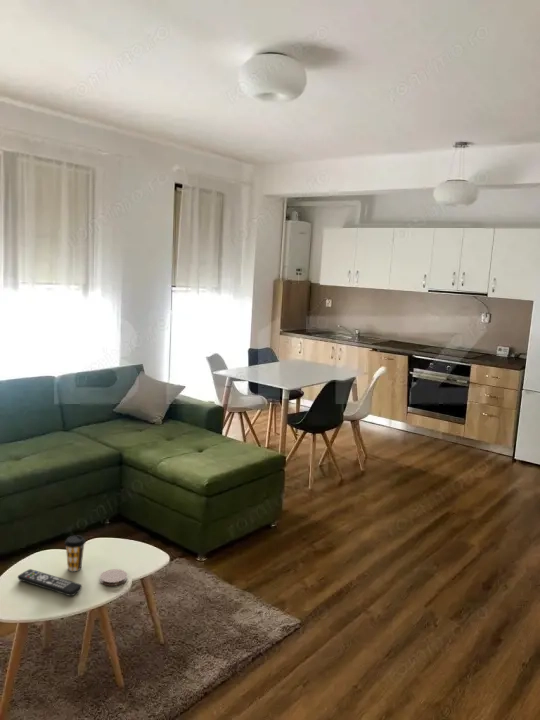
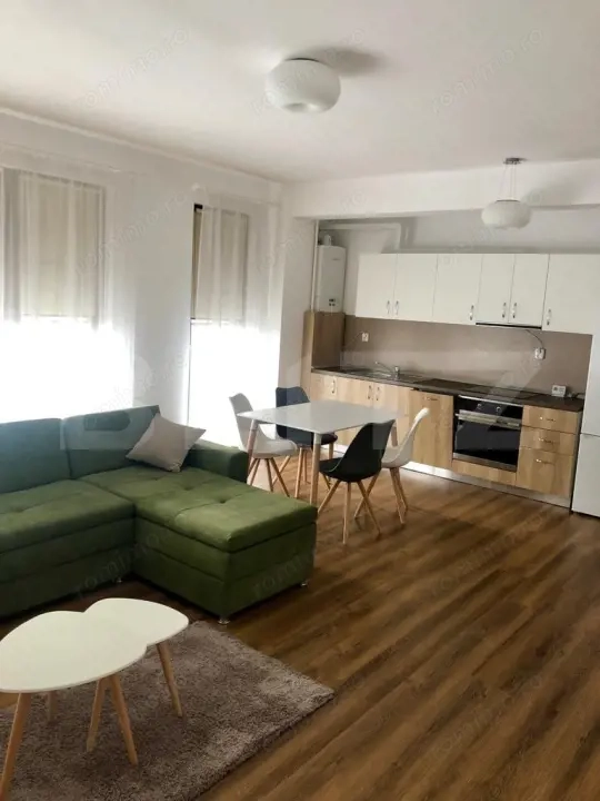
- remote control [17,568,83,597]
- coaster [99,568,128,587]
- coffee cup [64,535,86,572]
